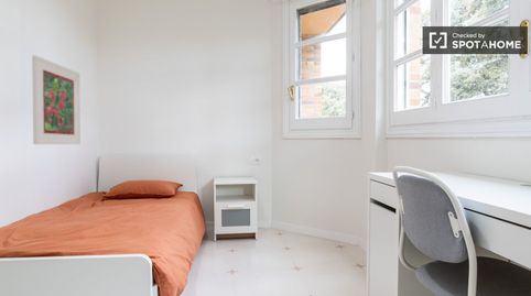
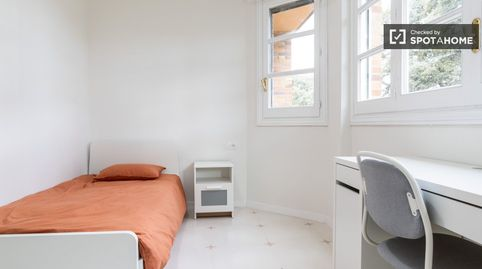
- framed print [31,54,82,145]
